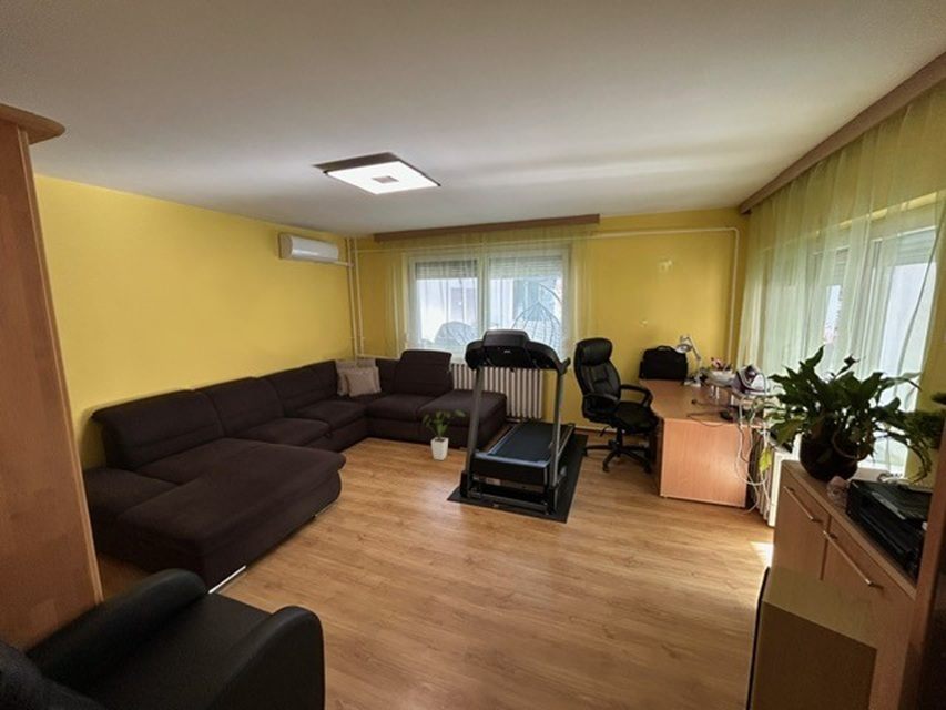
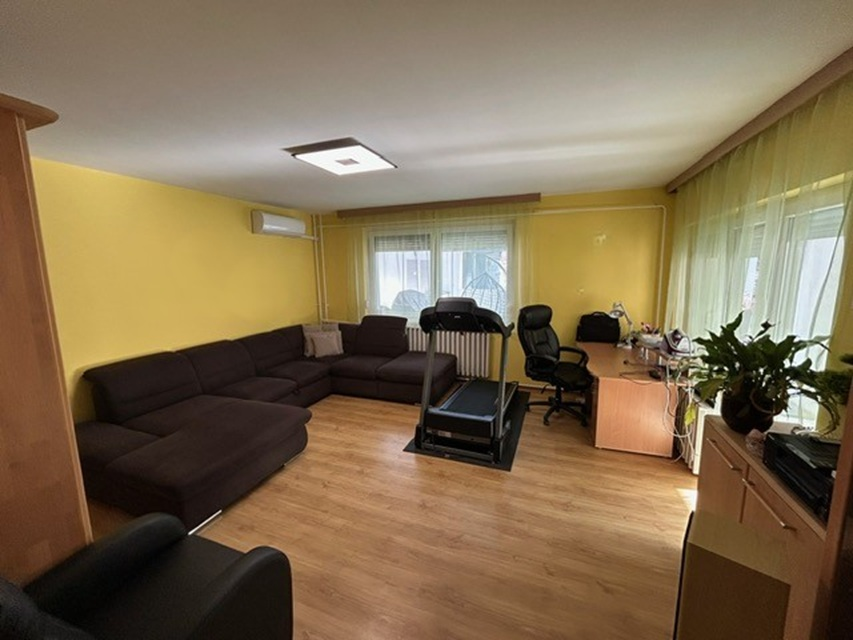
- house plant [423,408,466,462]
